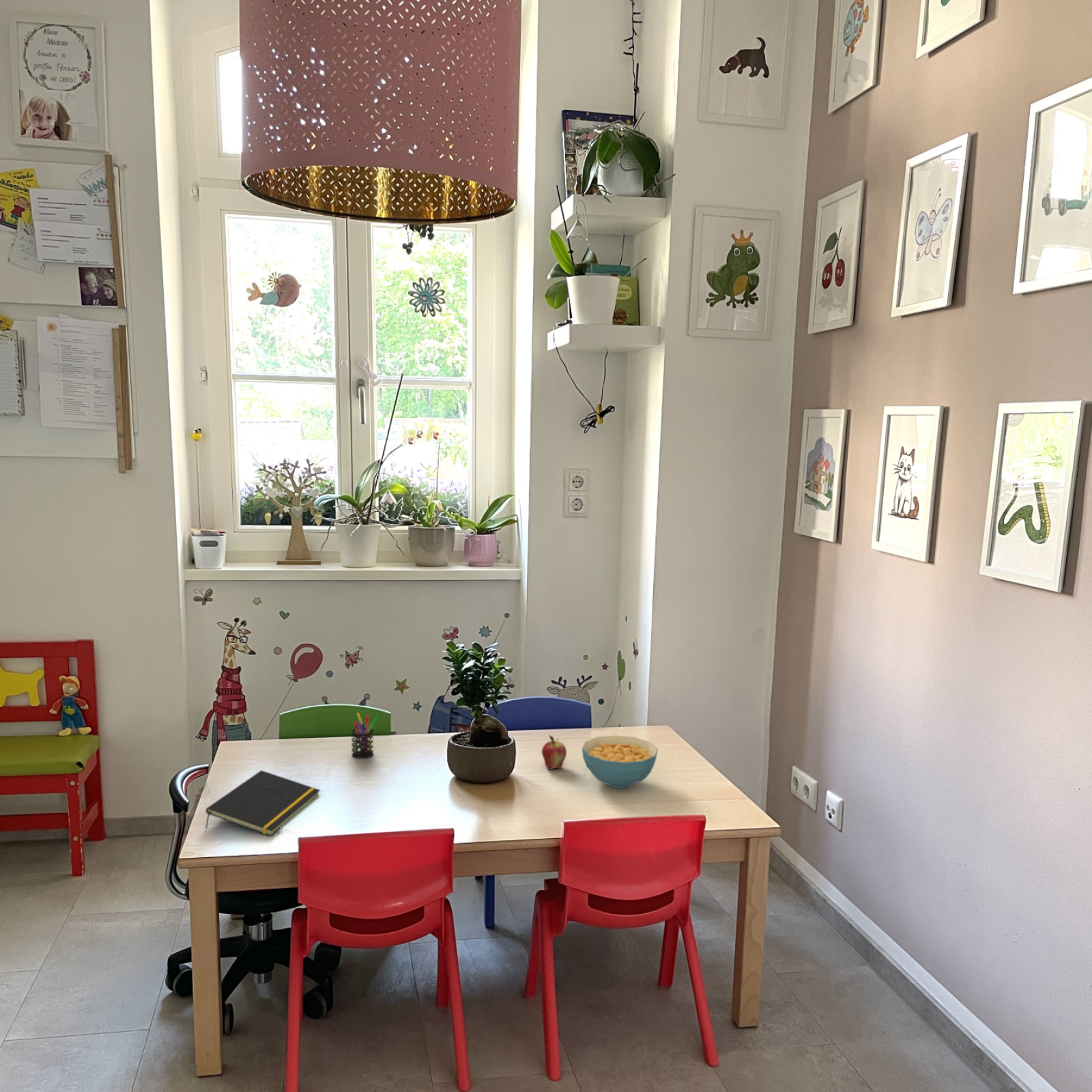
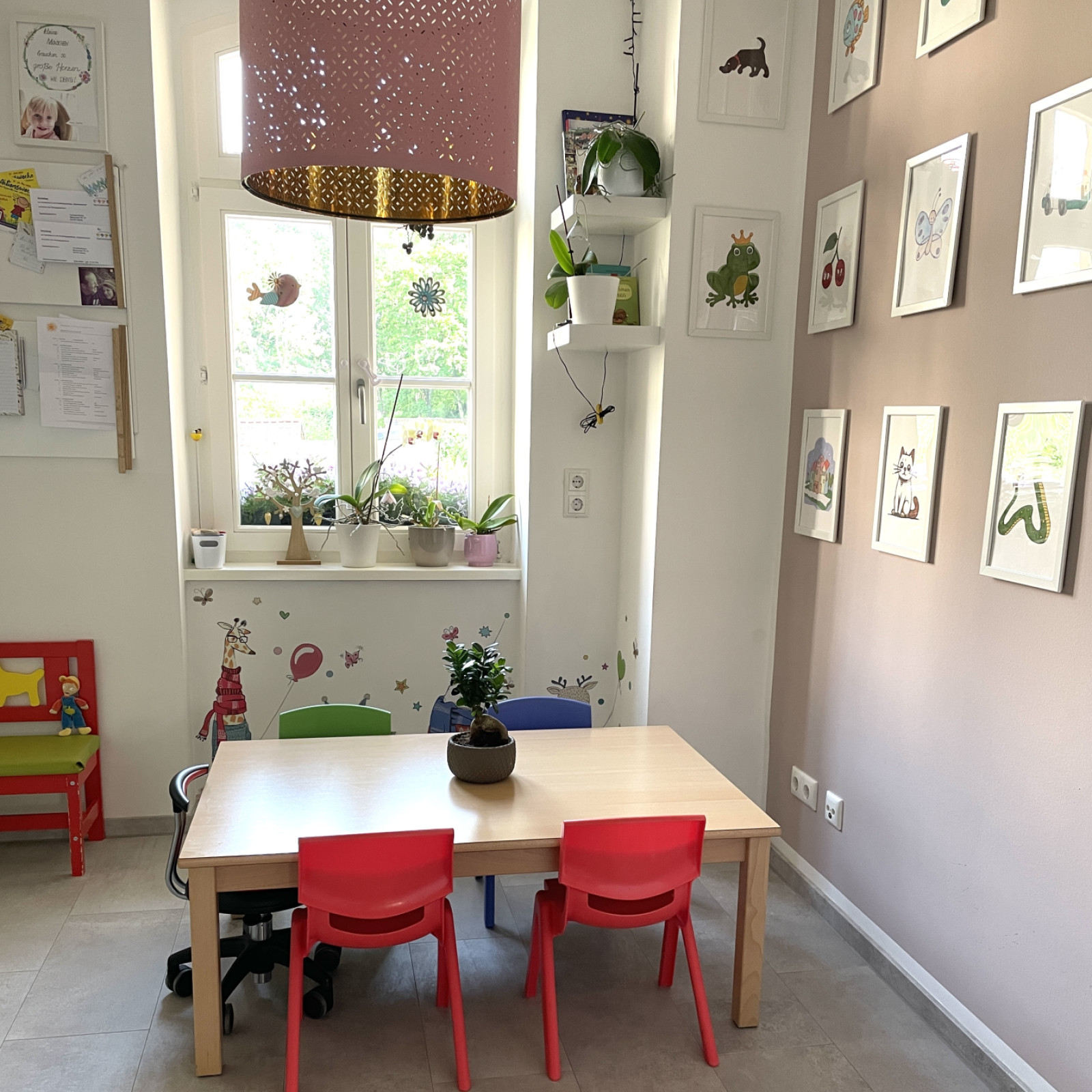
- notepad [205,770,321,837]
- fruit [541,734,567,770]
- cereal bowl [581,734,659,789]
- pen holder [351,712,379,760]
